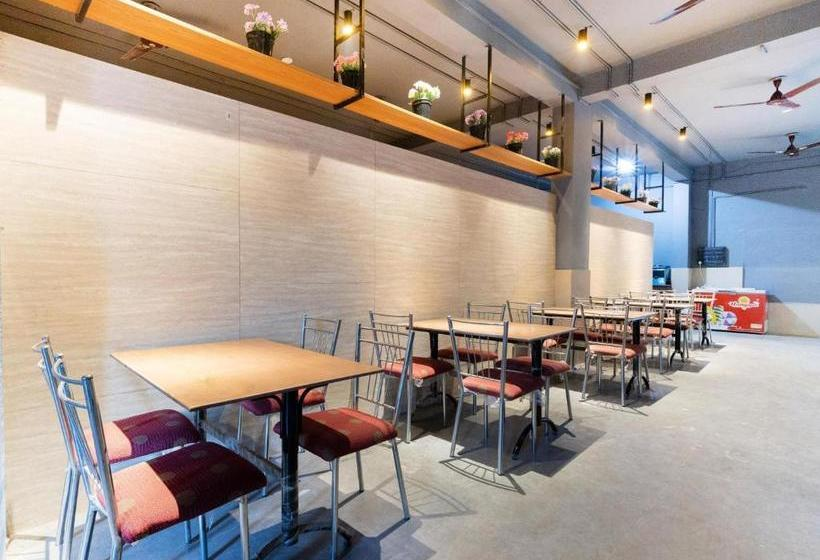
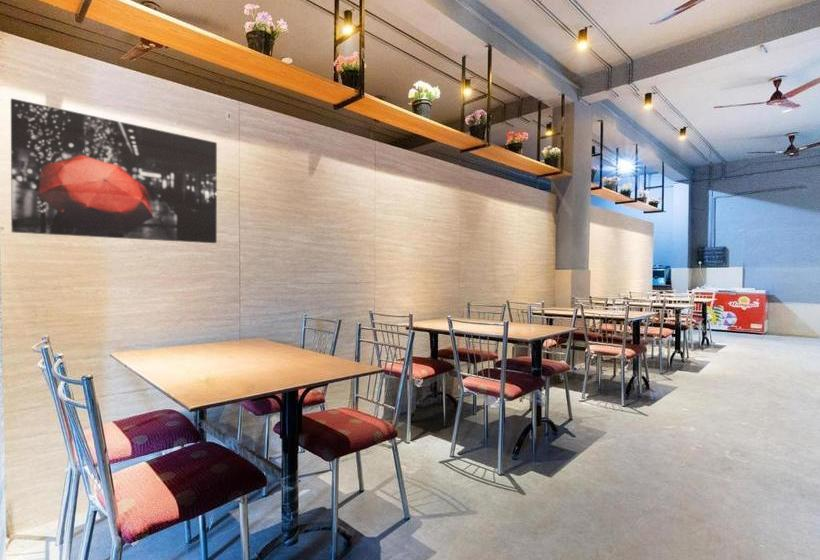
+ wall art [10,98,218,244]
